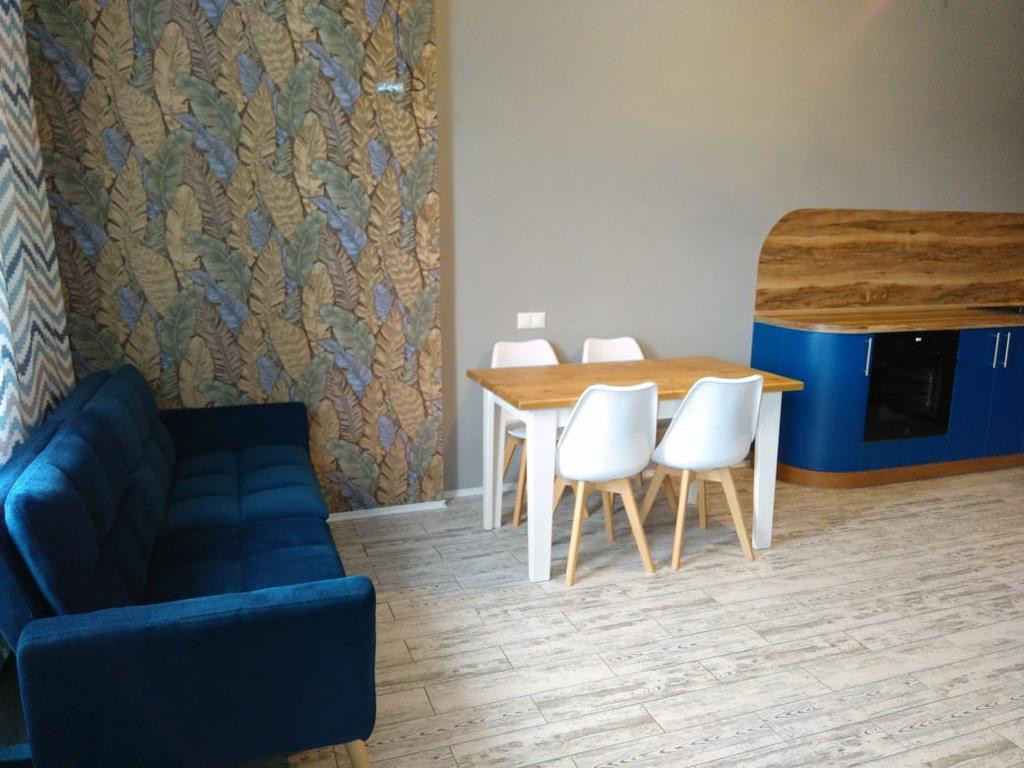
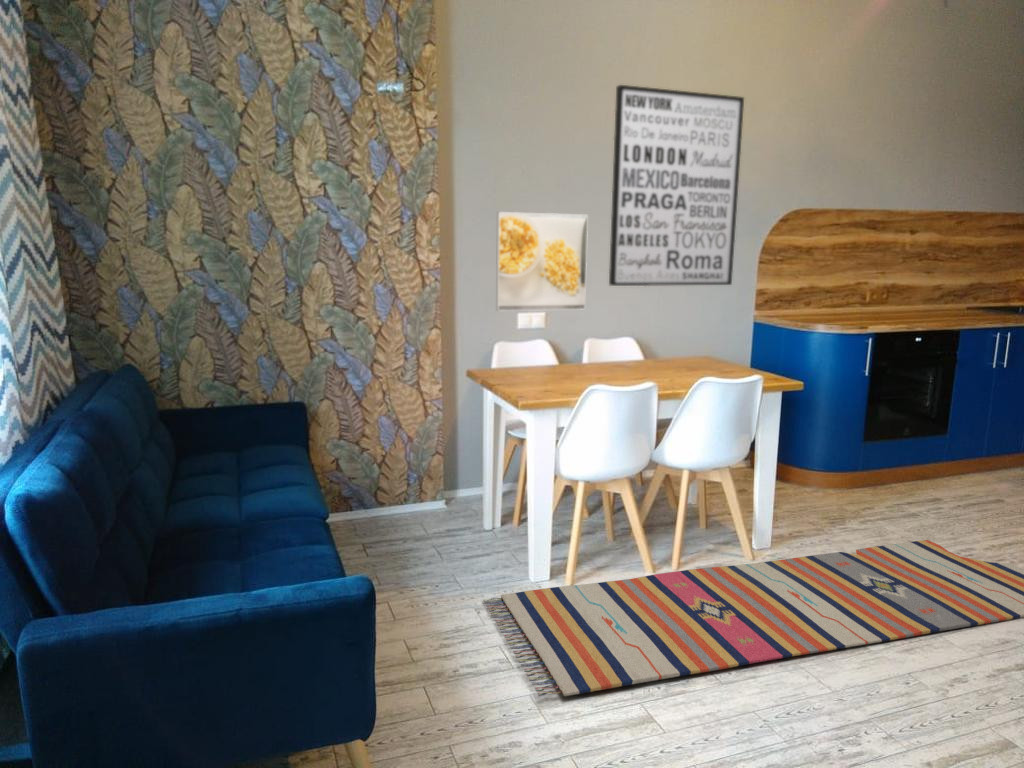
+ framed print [495,211,589,312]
+ rug [482,539,1024,697]
+ wall art [608,84,745,287]
